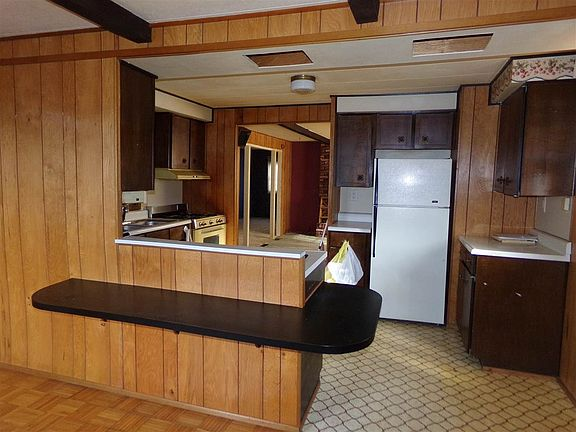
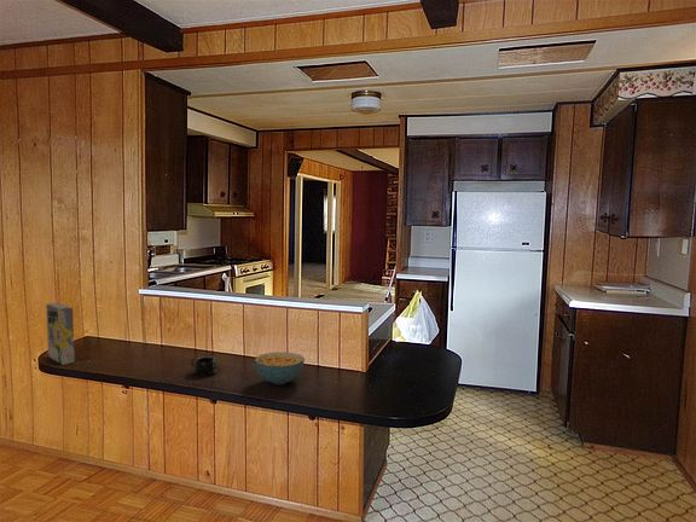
+ cereal bowl [254,350,306,385]
+ mug [190,355,219,377]
+ cereal box [45,302,76,366]
